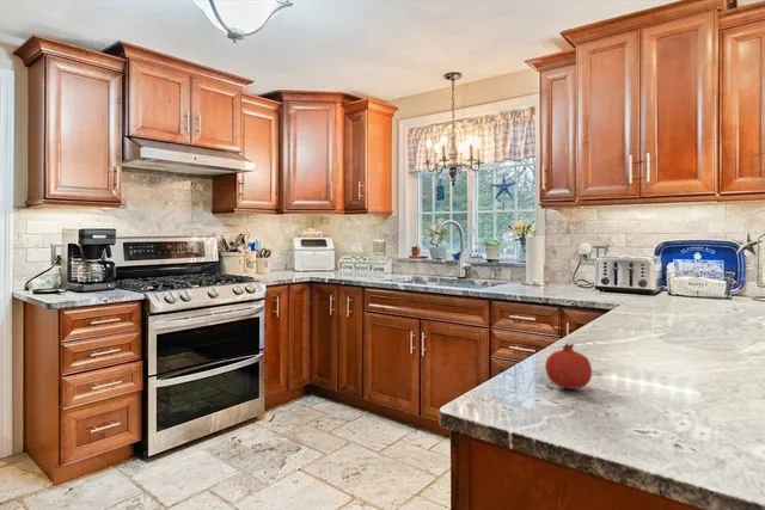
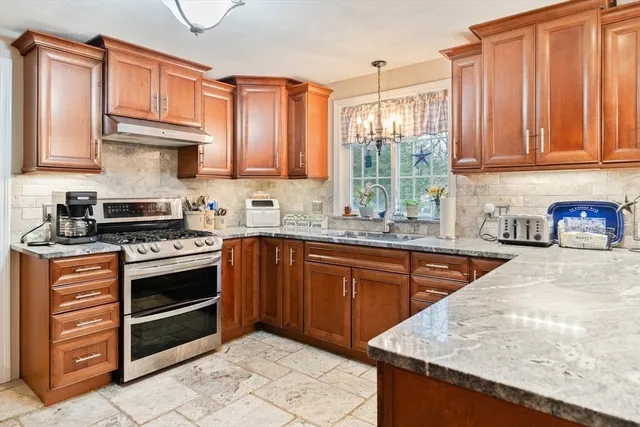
- fruit [544,342,593,391]
